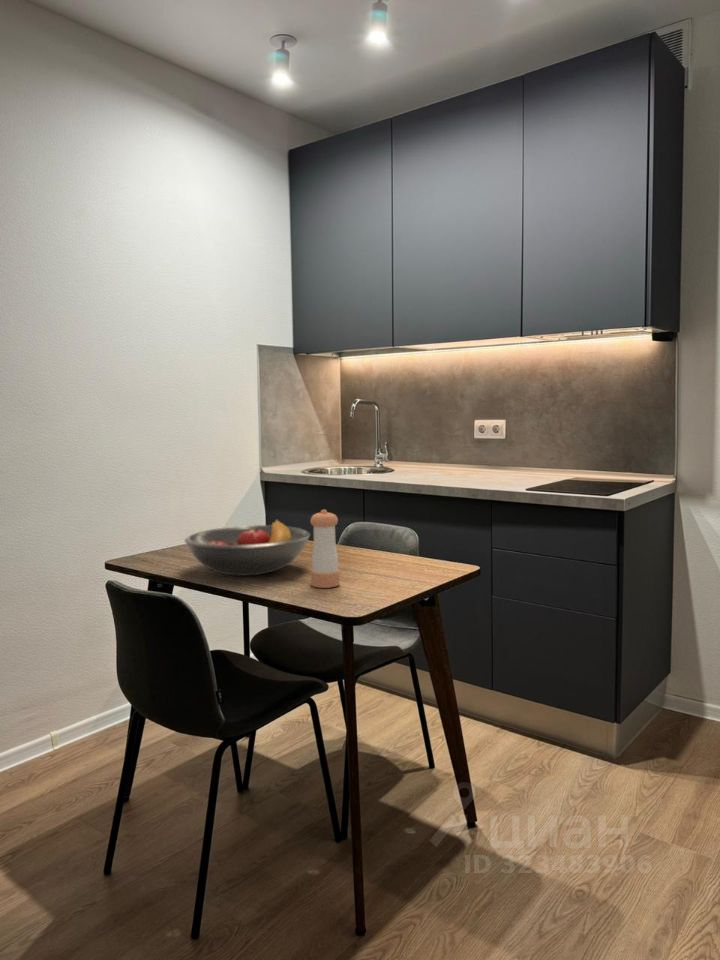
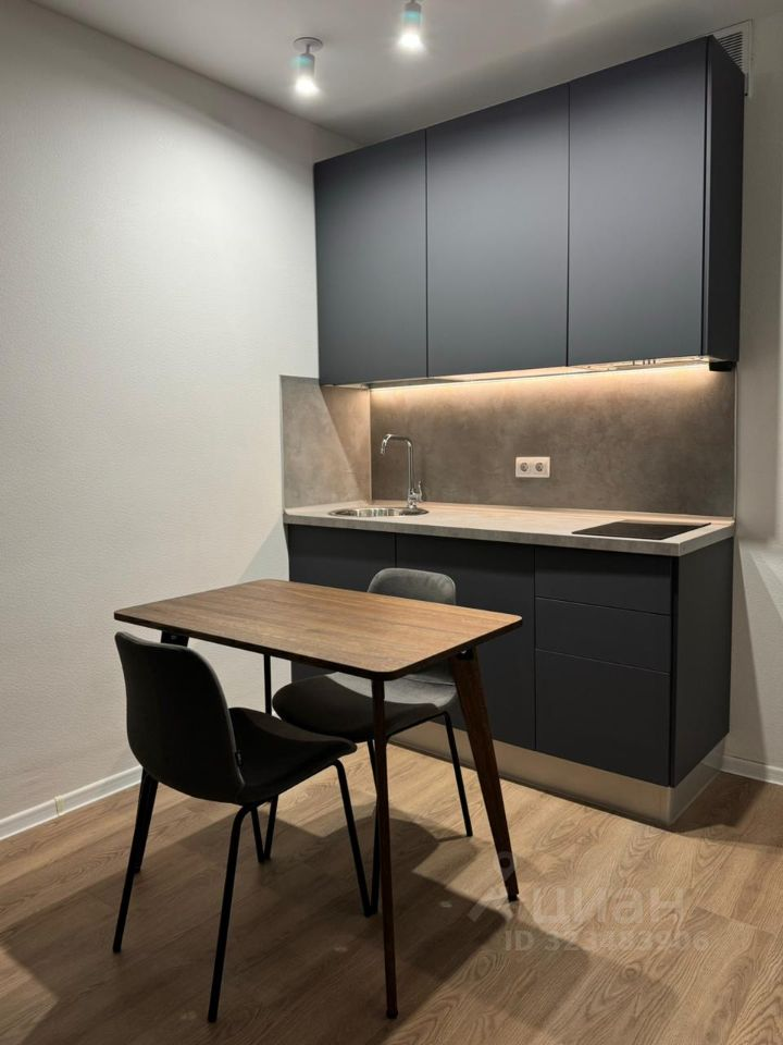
- pepper shaker [309,509,341,589]
- fruit bowl [184,518,311,577]
